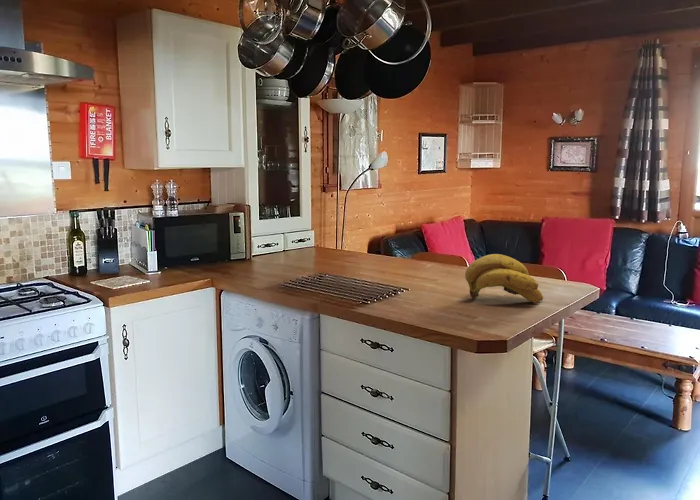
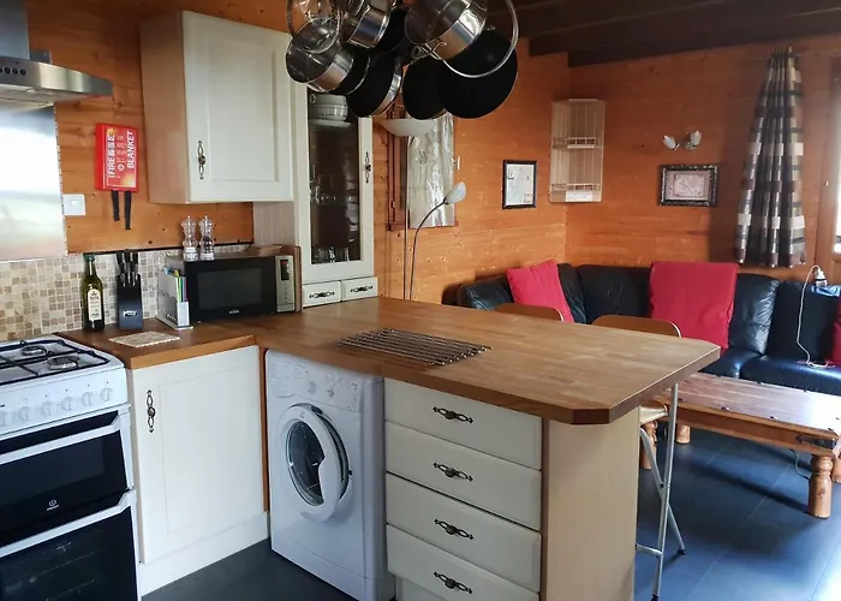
- banana bunch [464,253,544,304]
